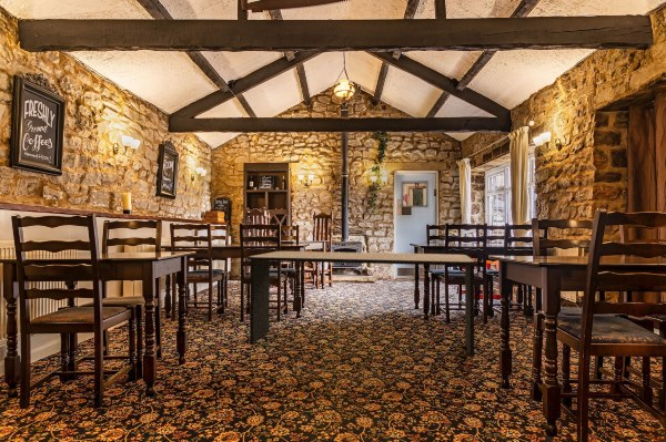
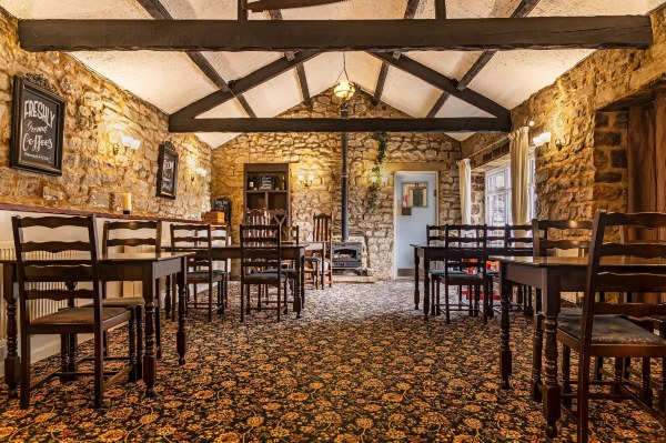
- dining table [246,250,478,358]
